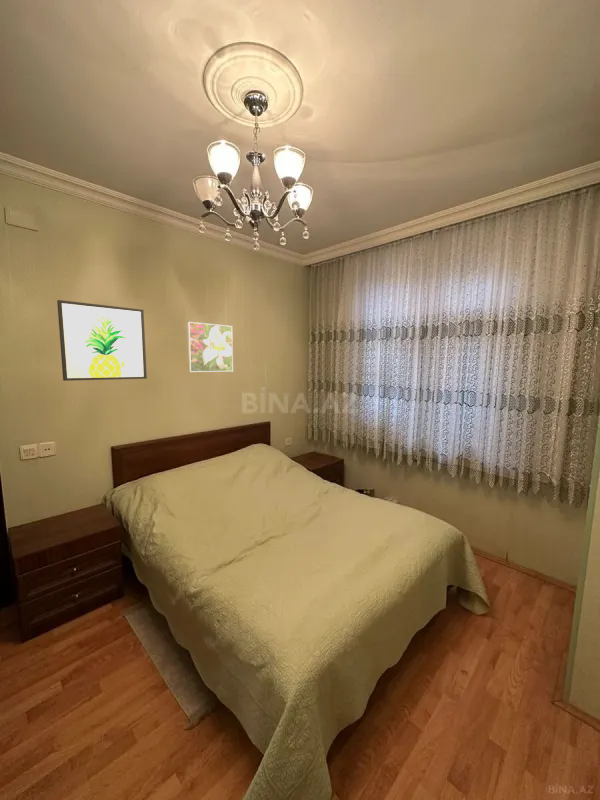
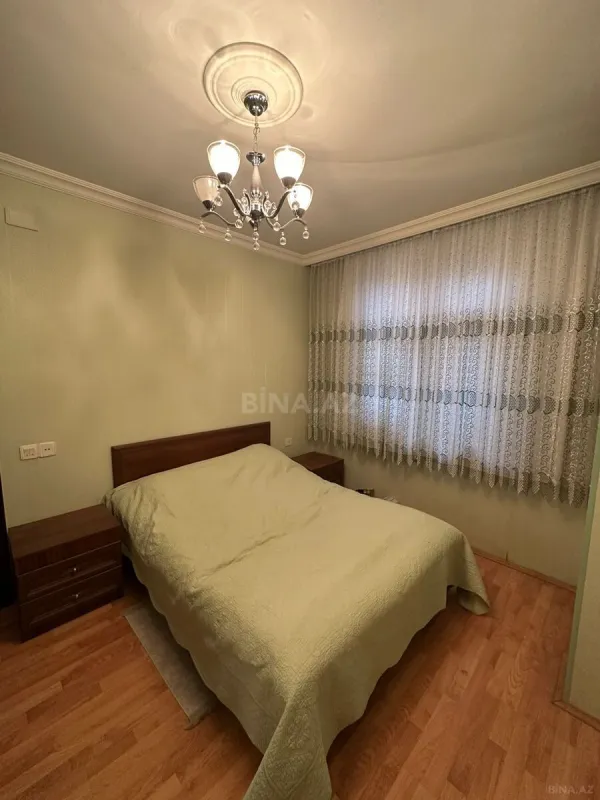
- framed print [186,321,234,373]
- wall art [56,299,148,382]
